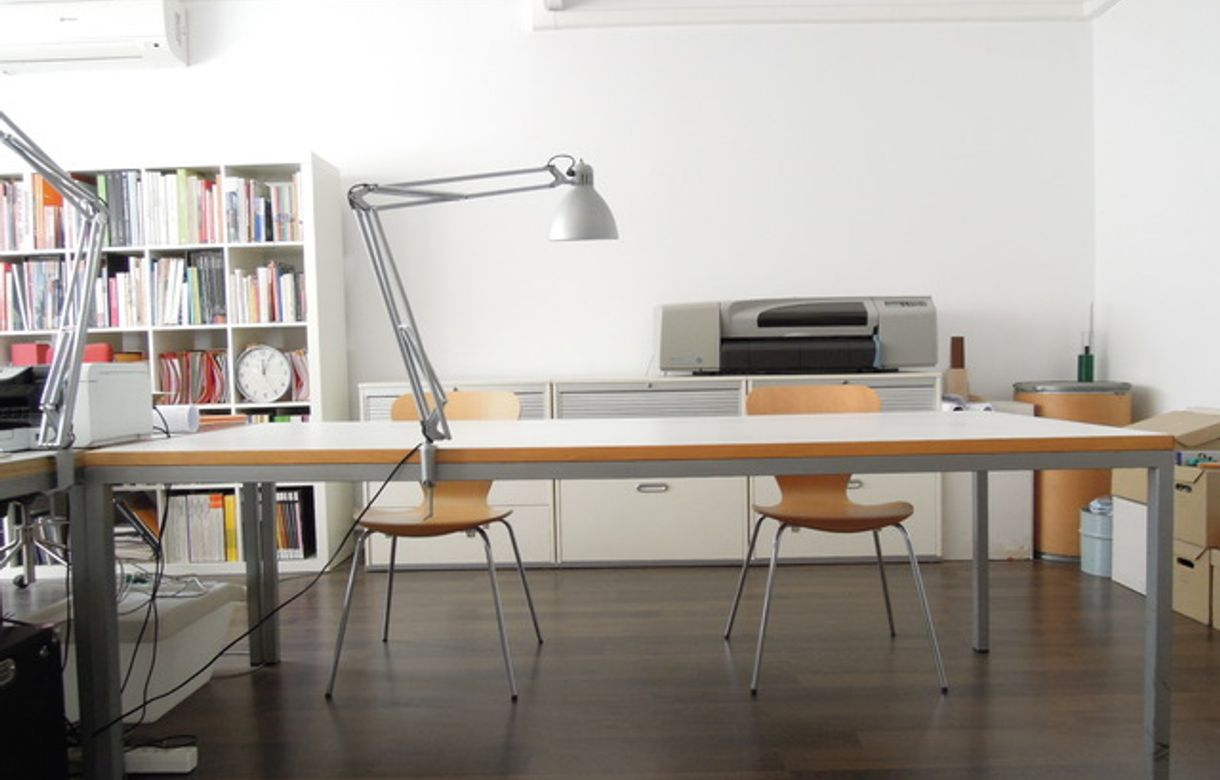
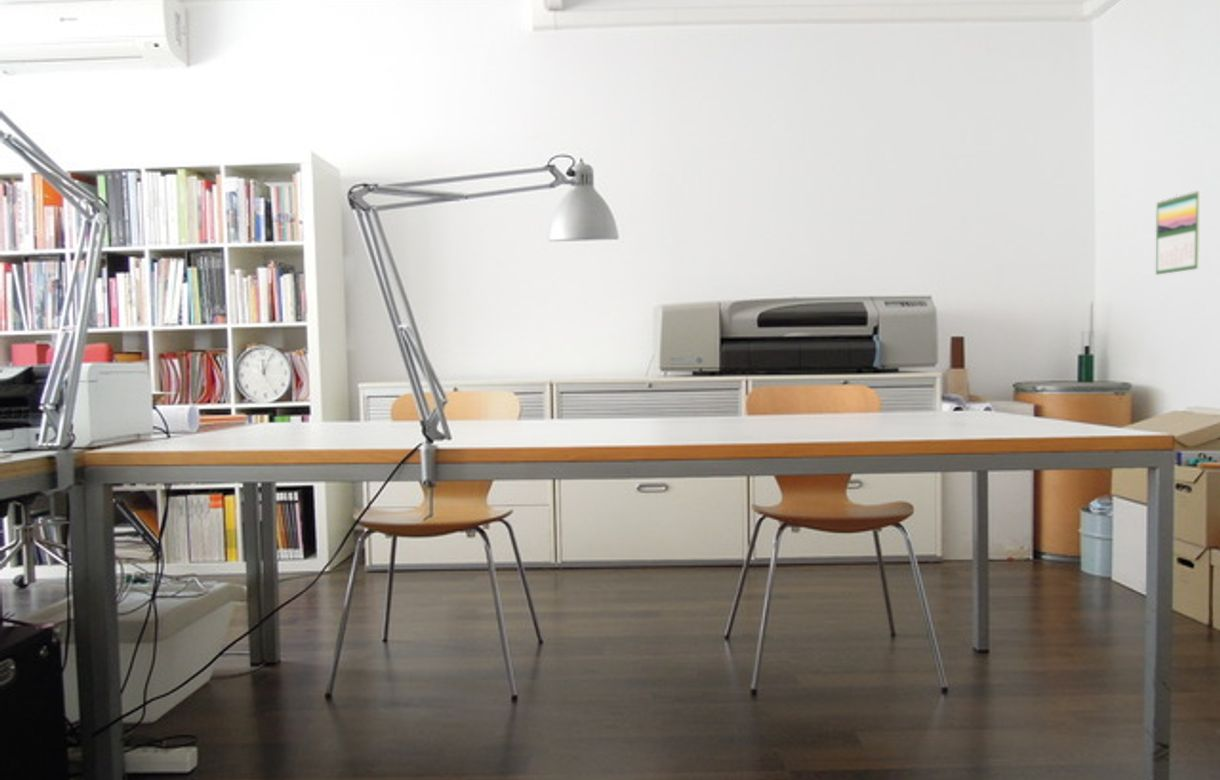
+ calendar [1155,189,1201,276]
